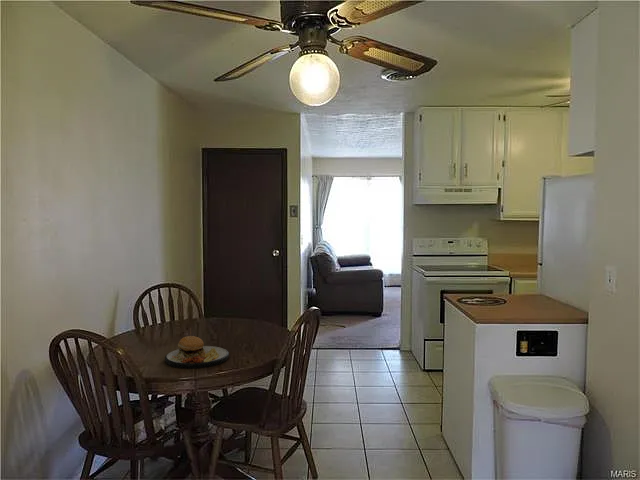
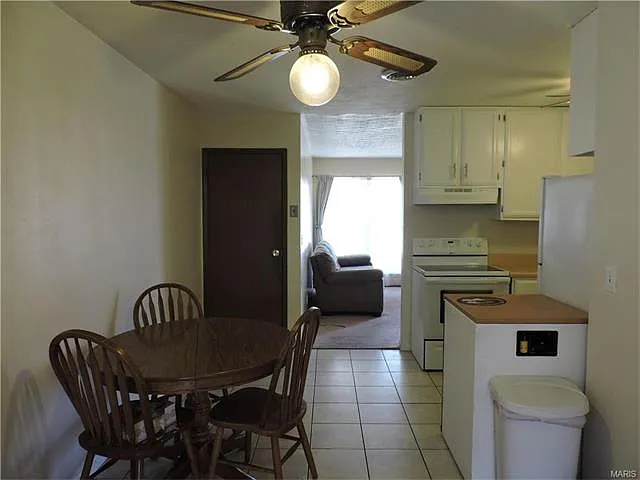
- plate [164,326,230,370]
